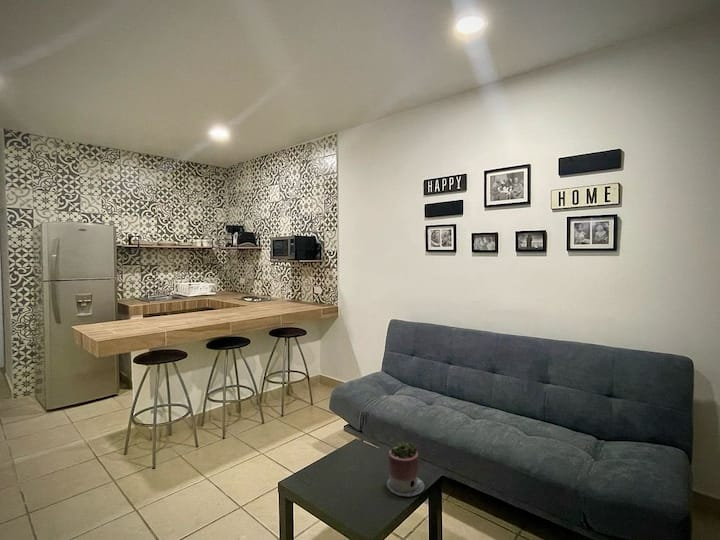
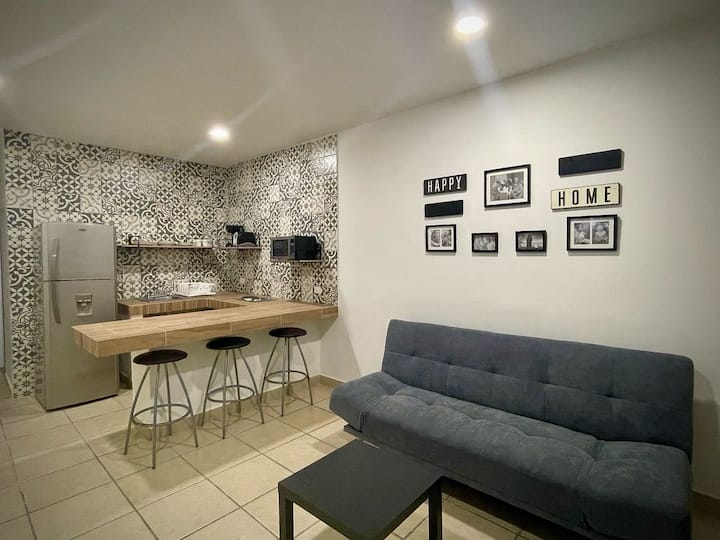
- succulent planter [386,441,426,497]
